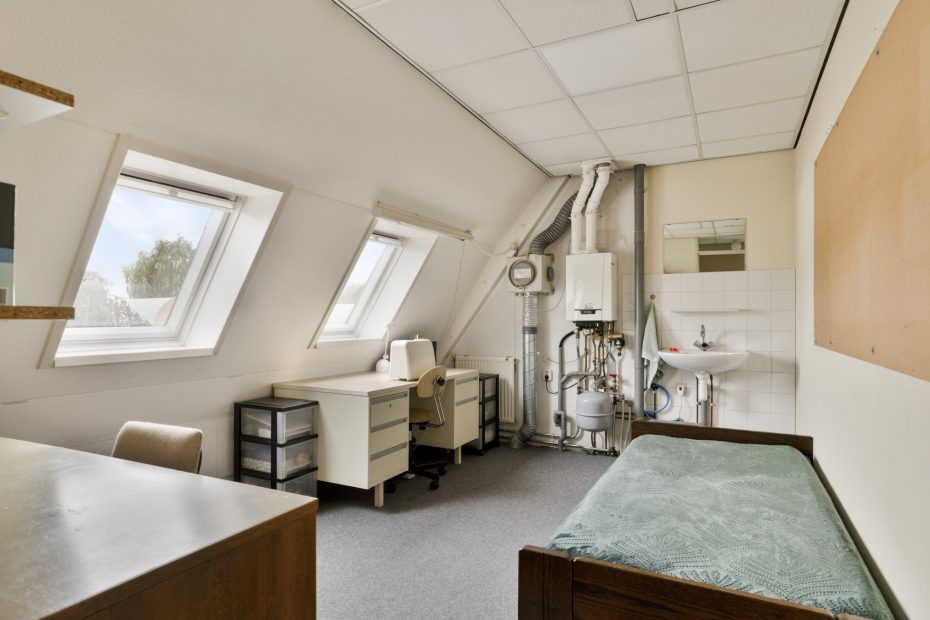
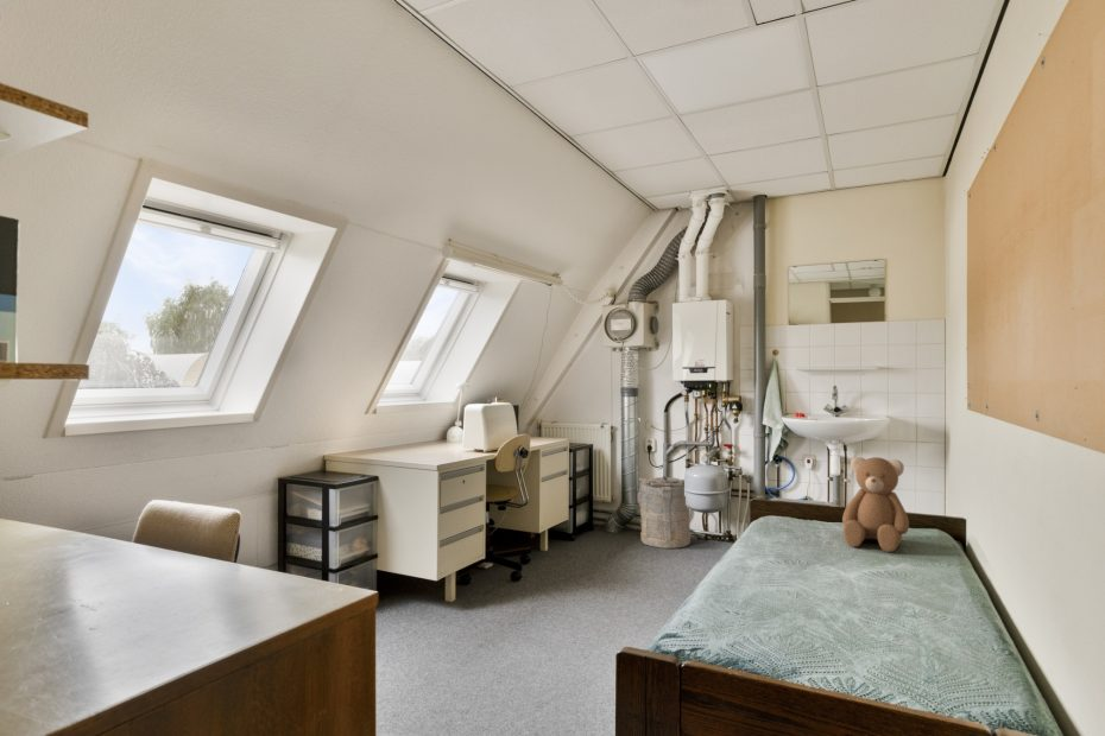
+ teddy bear [841,456,910,553]
+ laundry hamper [637,475,692,550]
